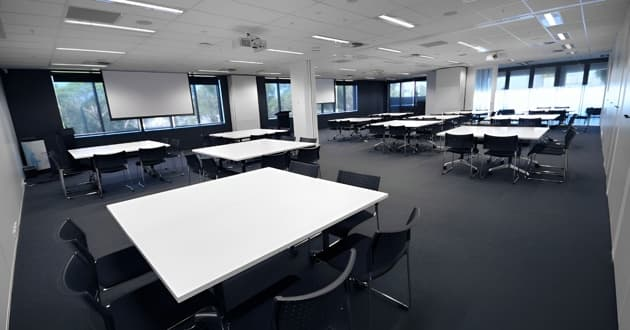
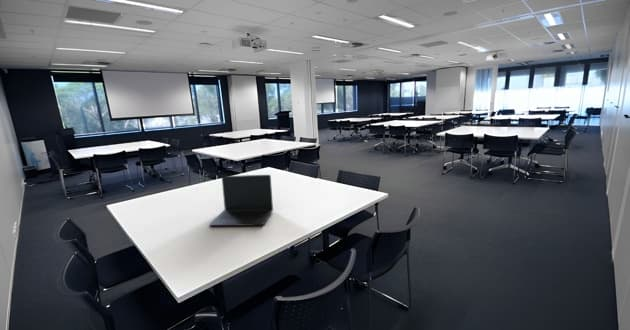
+ laptop [208,174,274,227]
